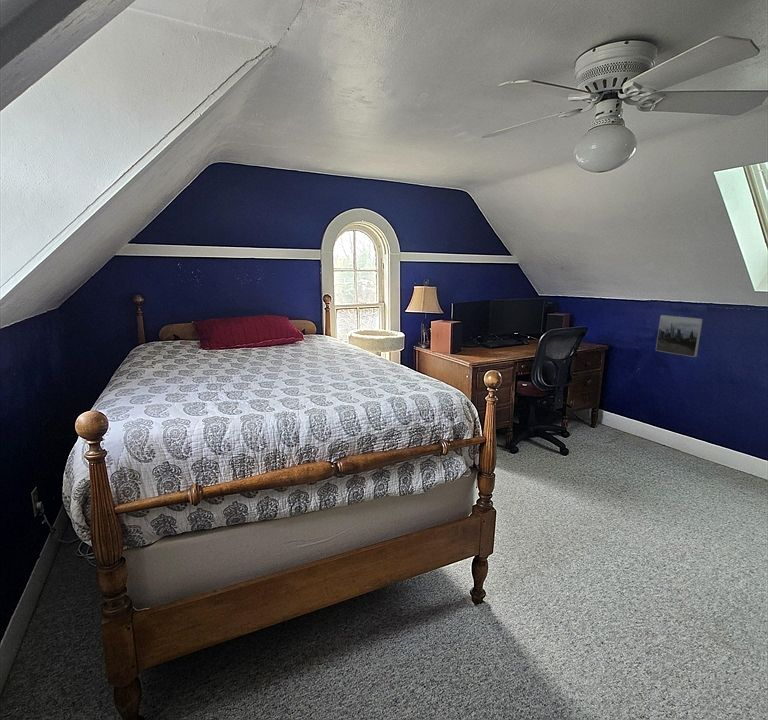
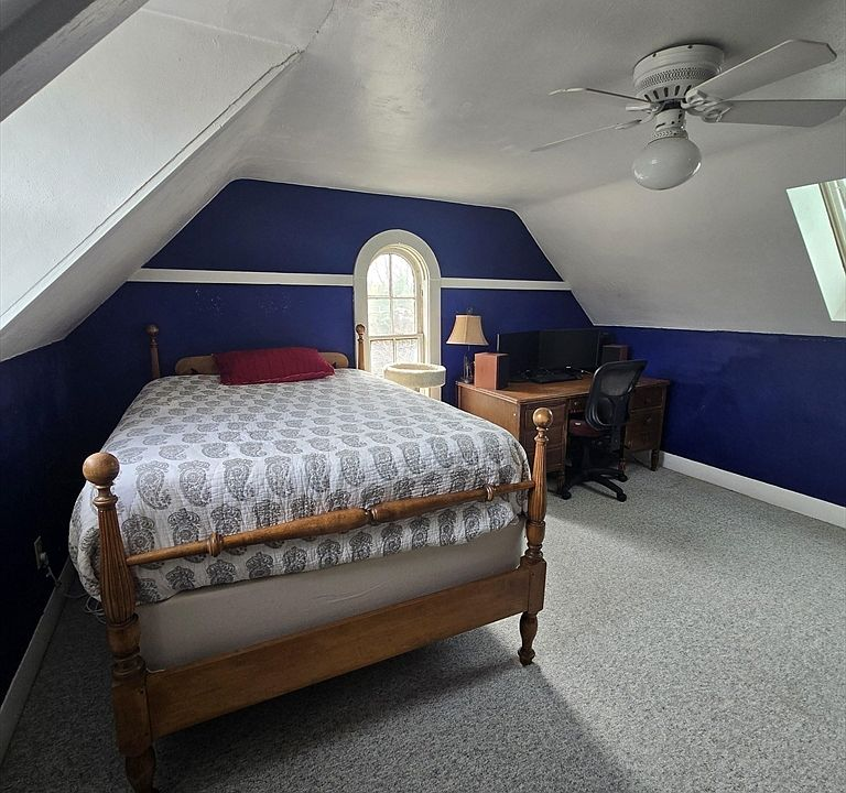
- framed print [655,314,704,358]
